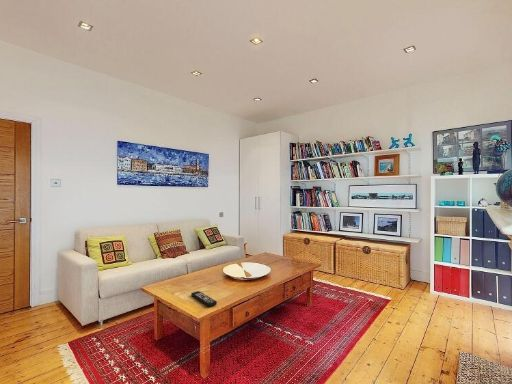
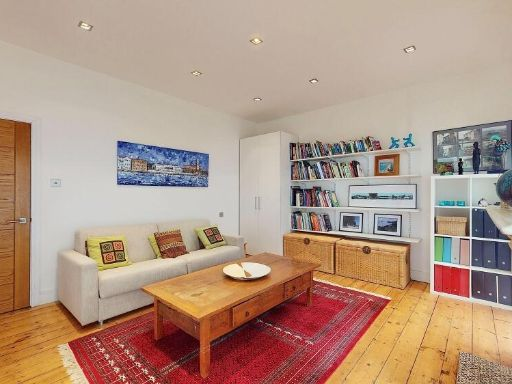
- remote control [190,290,218,308]
